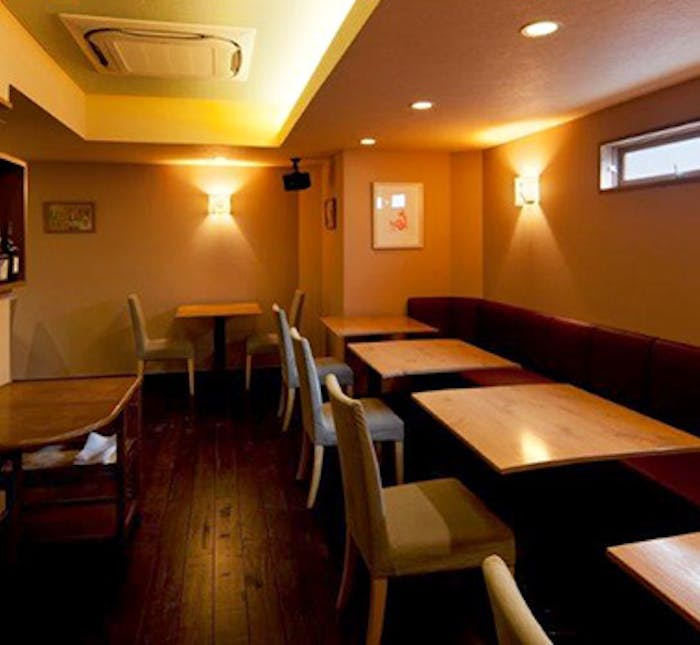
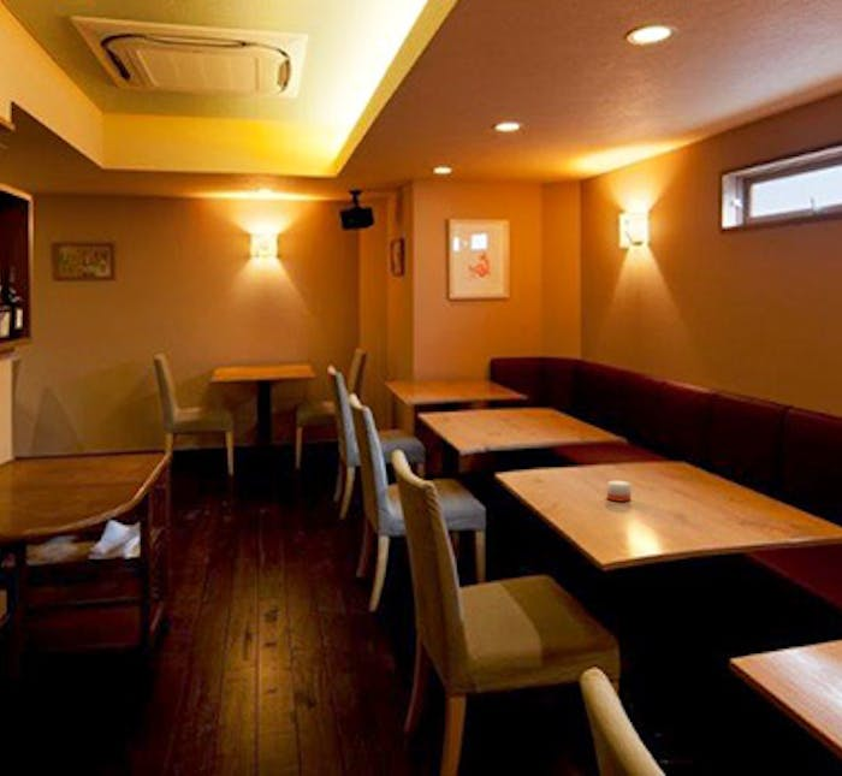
+ candle [606,480,633,503]
